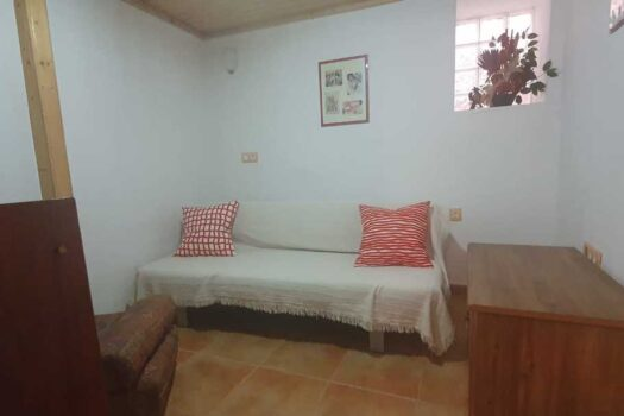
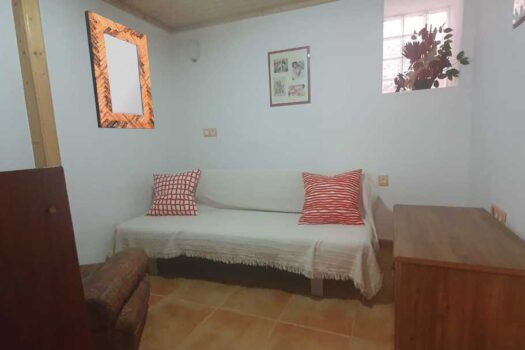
+ home mirror [83,10,156,130]
